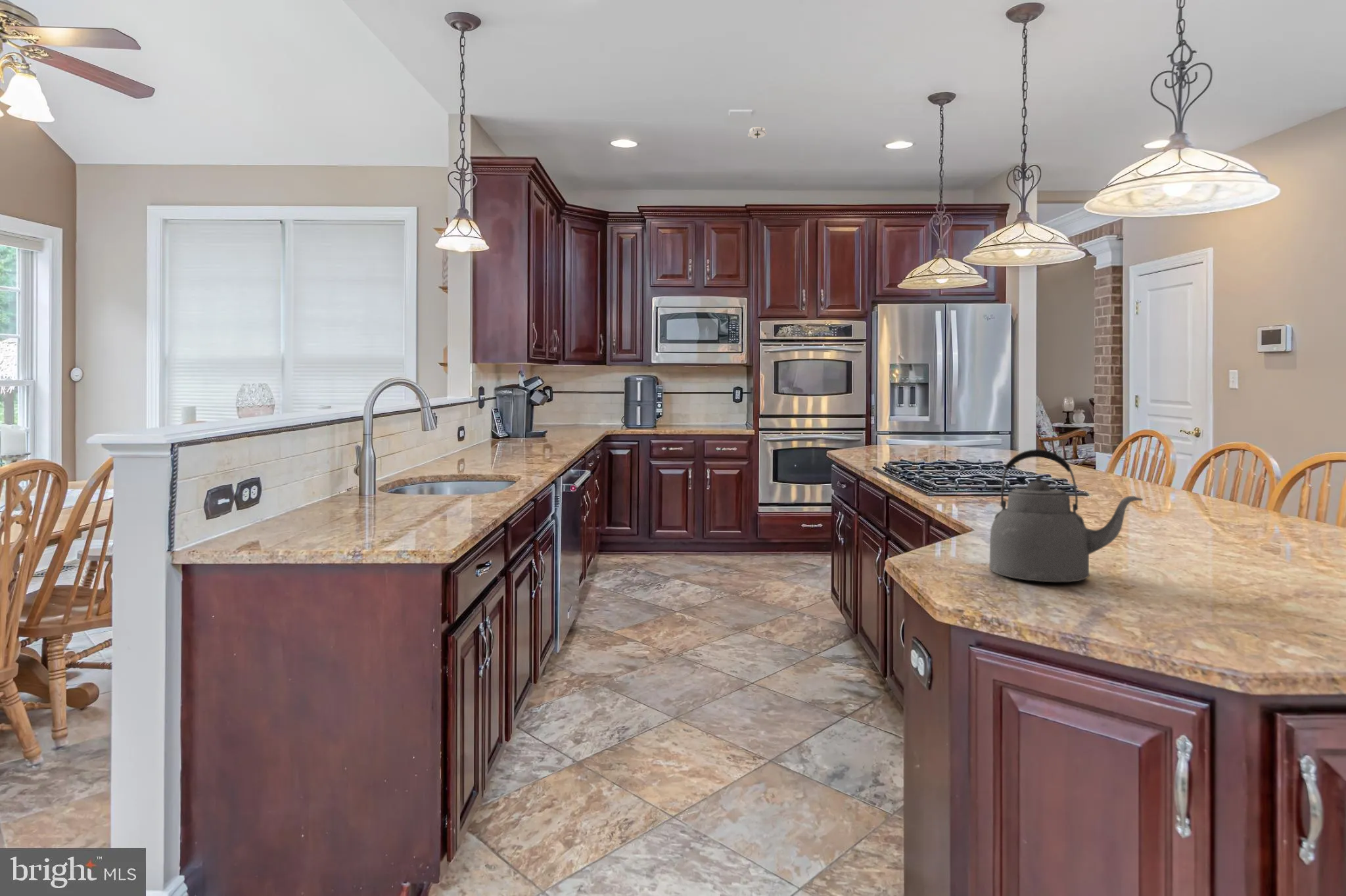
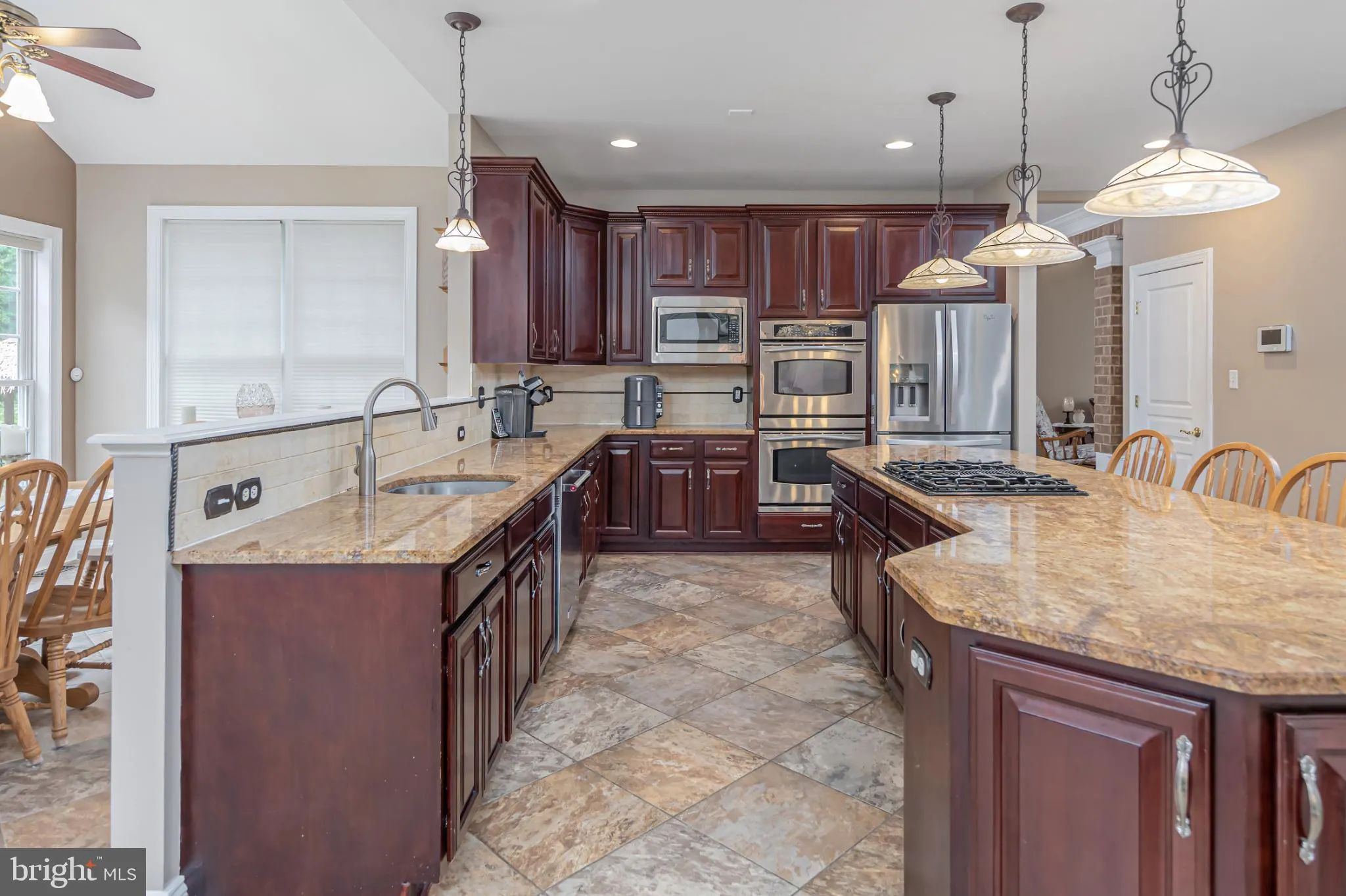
- kettle [988,449,1144,583]
- smoke detector [747,126,768,140]
